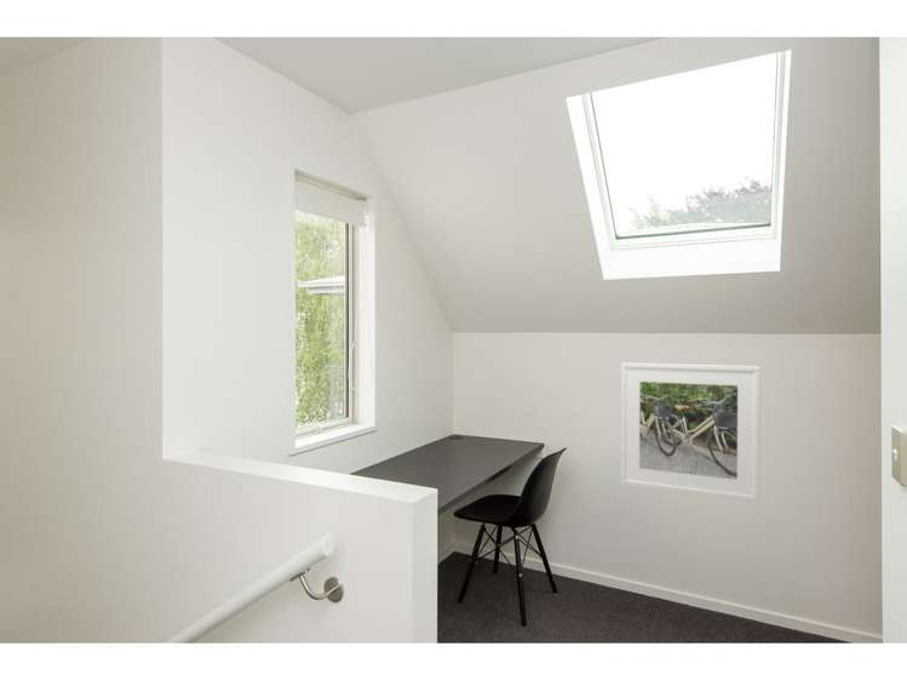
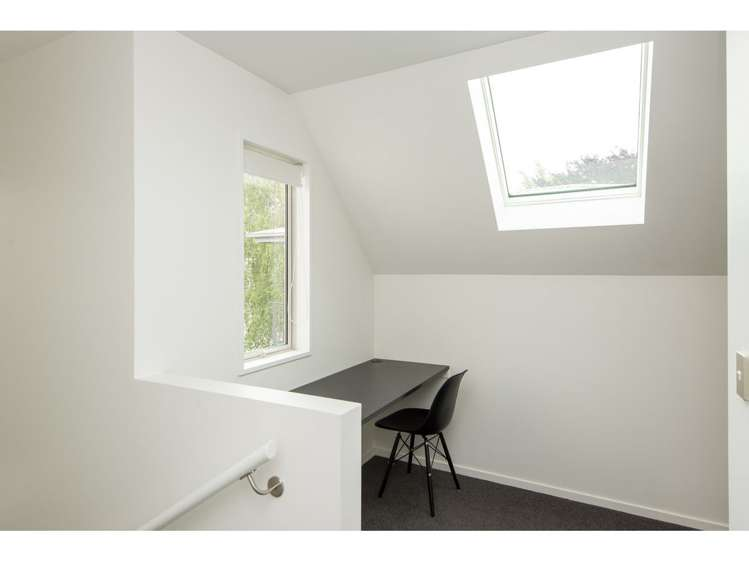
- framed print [620,361,762,503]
